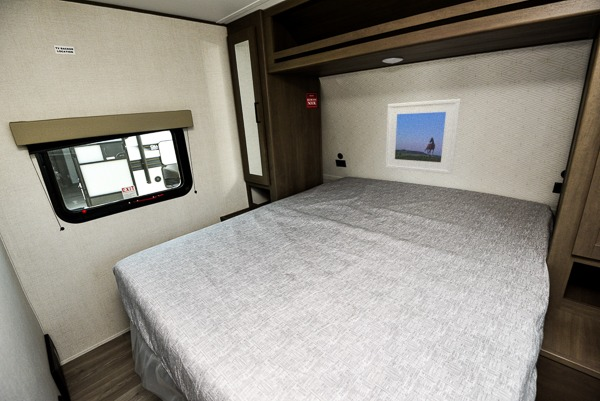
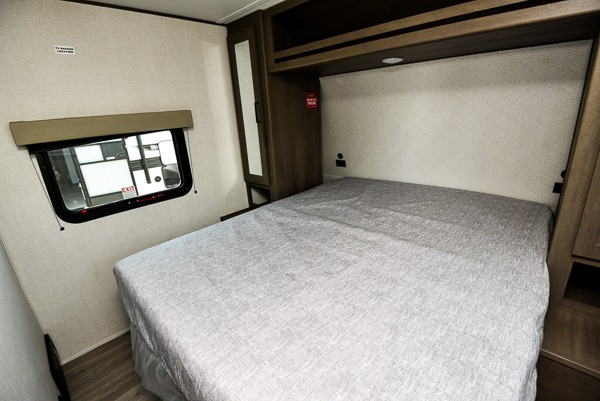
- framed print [384,98,462,175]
